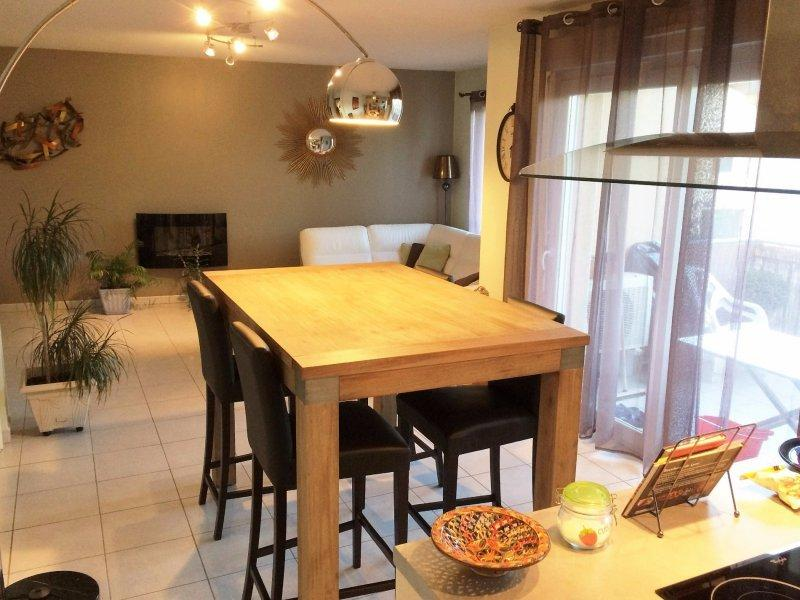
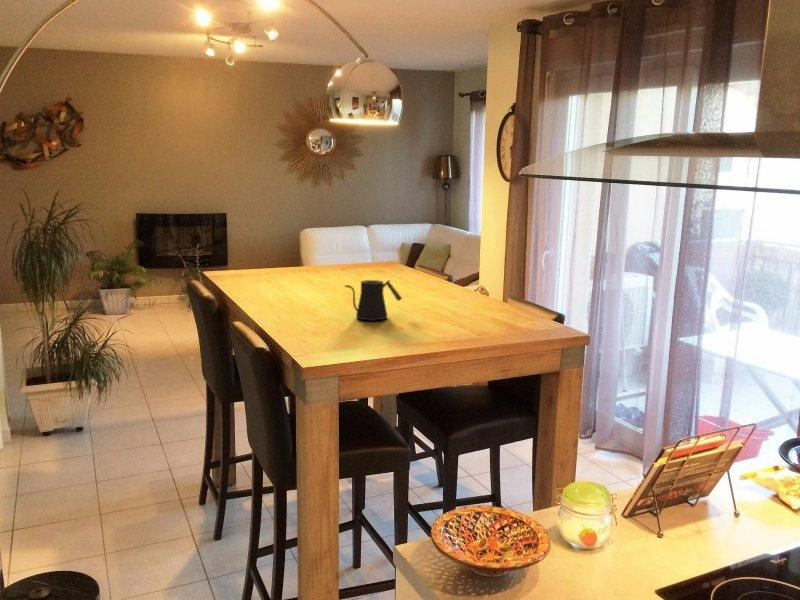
+ kettle [344,279,403,322]
